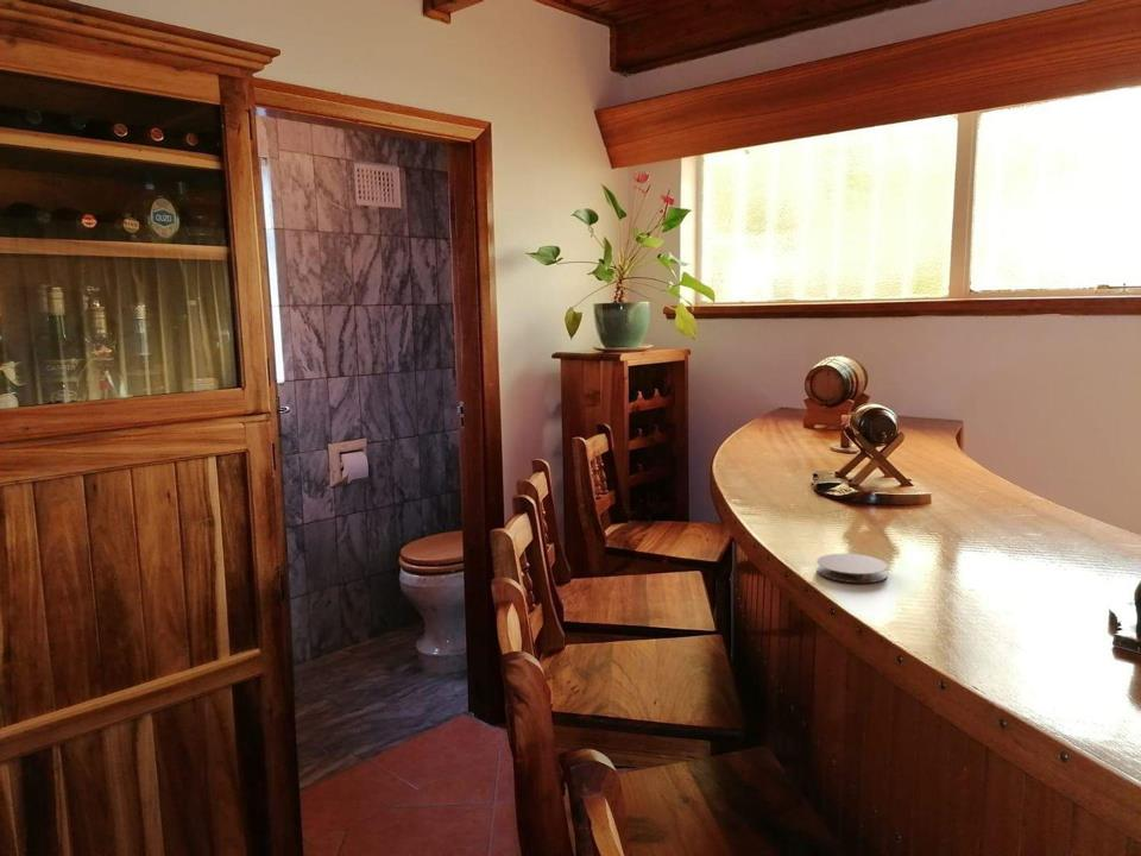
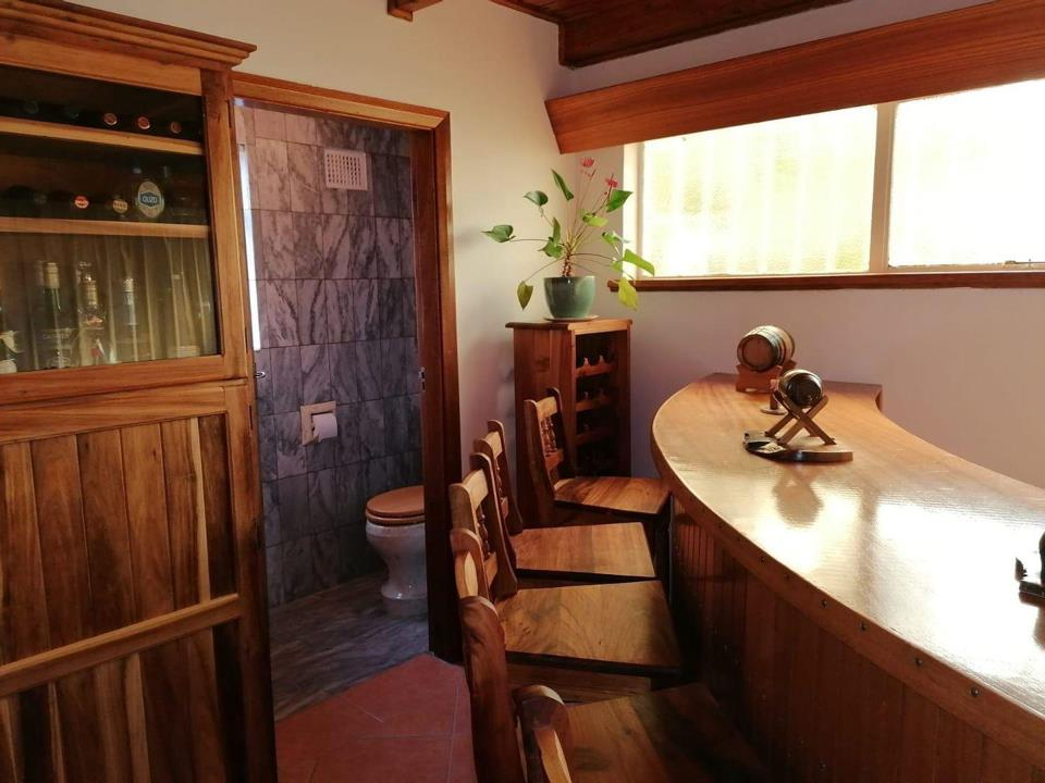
- coaster [815,553,889,584]
